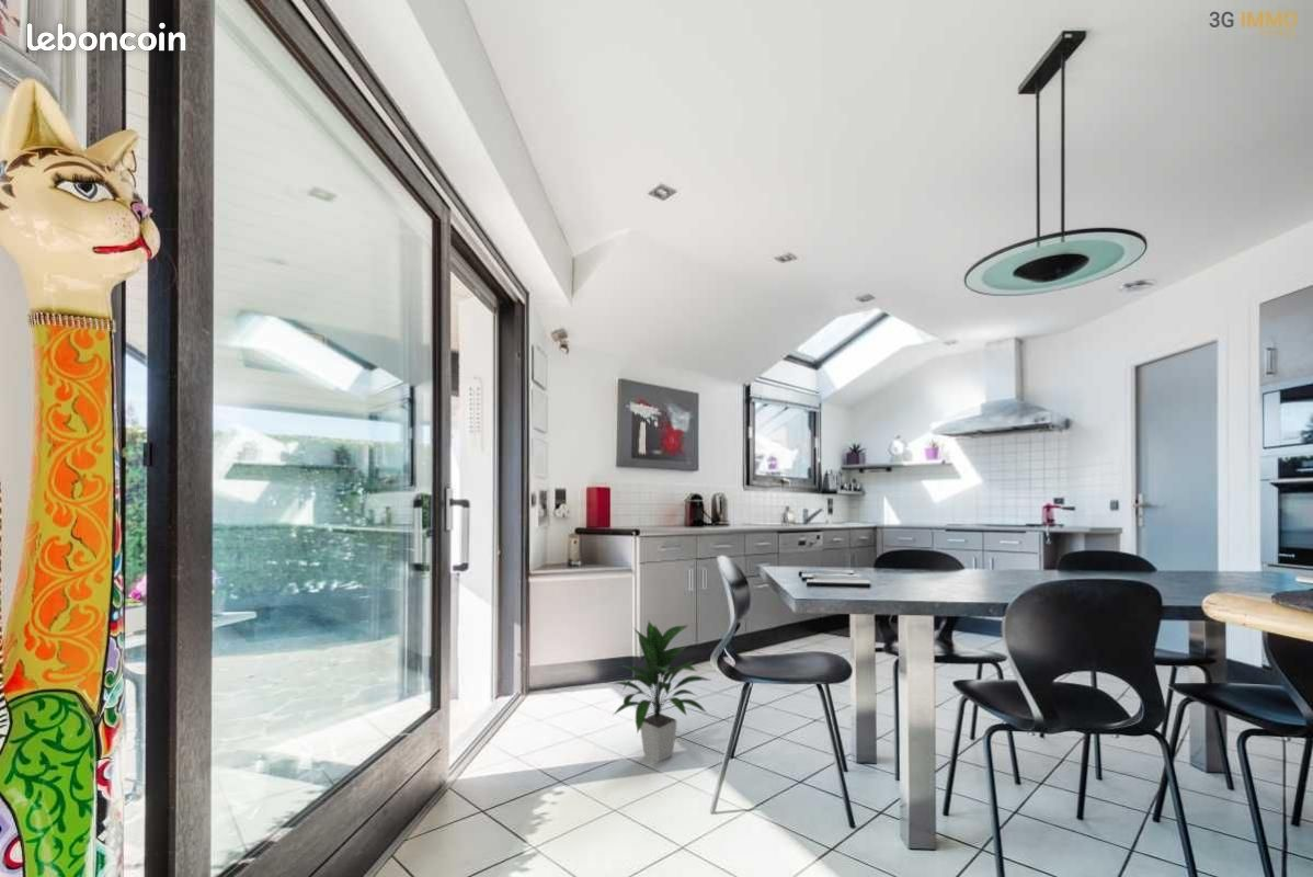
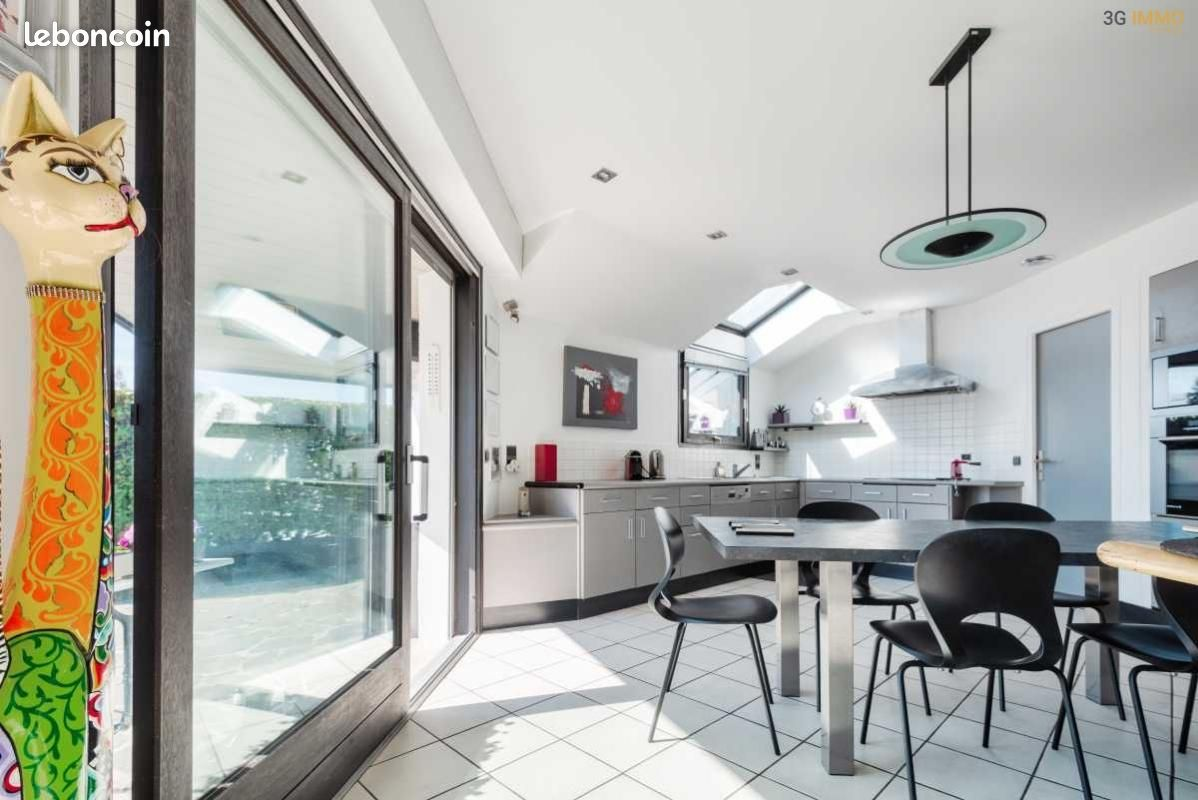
- indoor plant [610,620,710,763]
